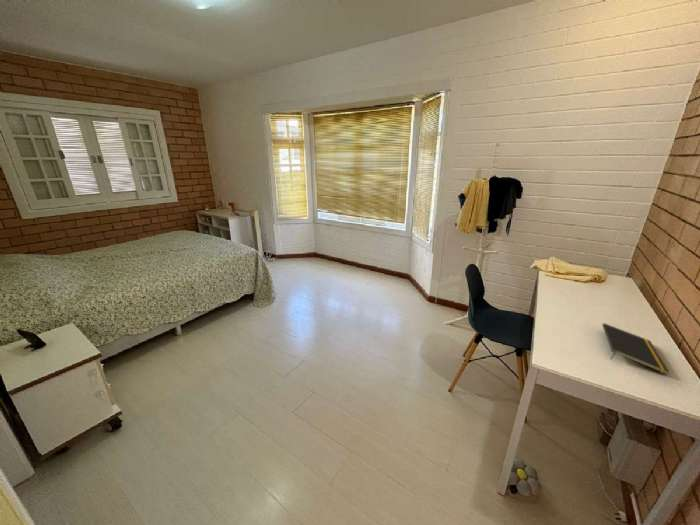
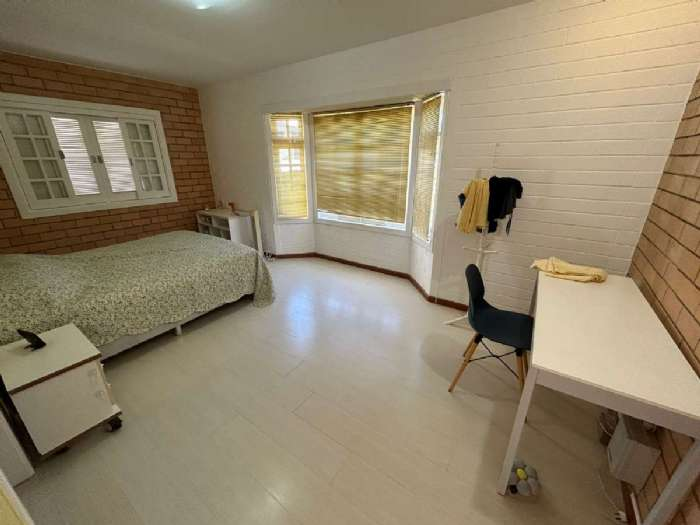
- notepad [601,322,670,375]
